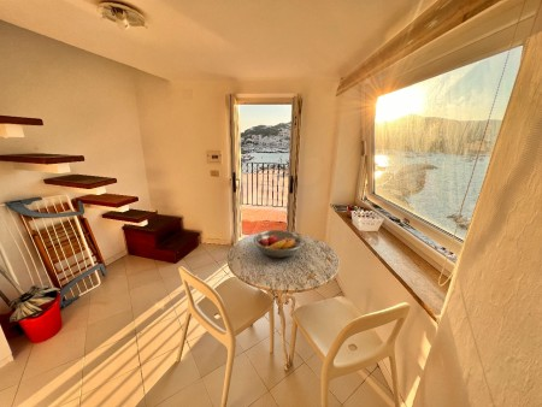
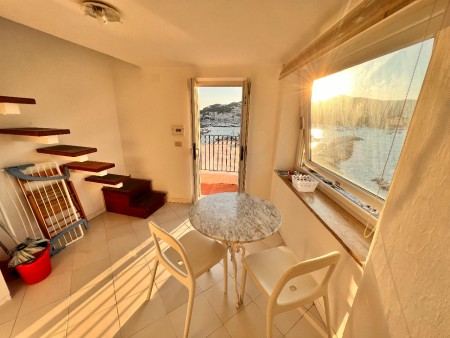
- fruit bowl [253,229,304,259]
